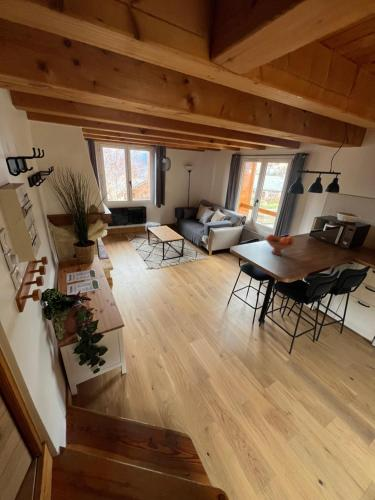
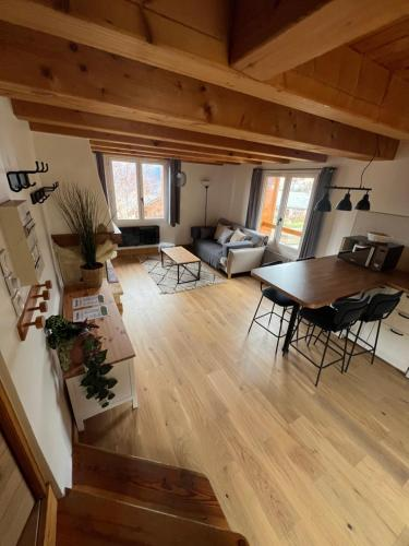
- fruit bowl [264,233,296,256]
